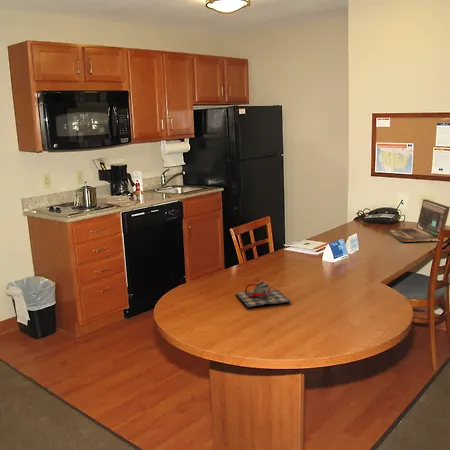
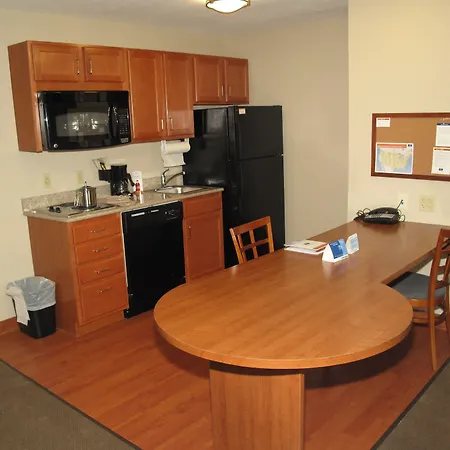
- laptop [383,198,450,243]
- teapot [234,276,293,309]
